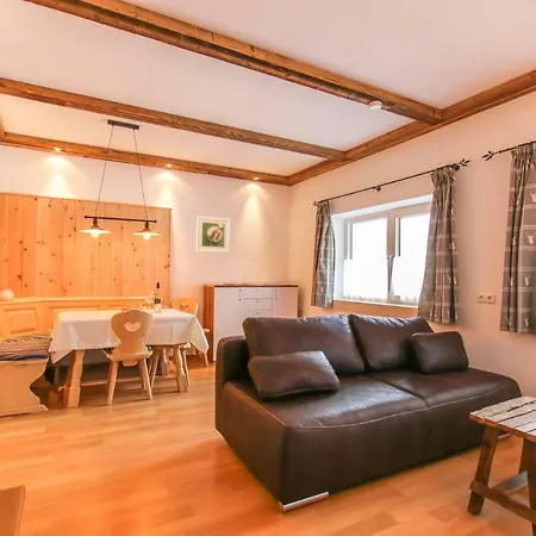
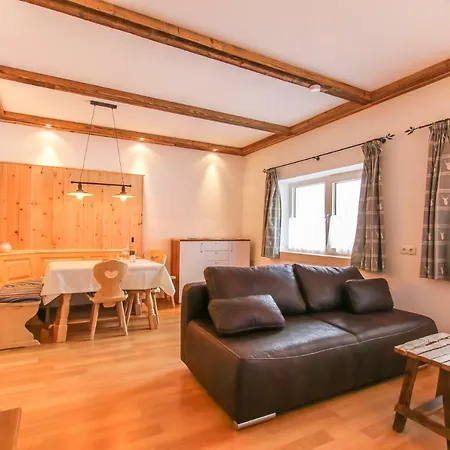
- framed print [195,216,231,254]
